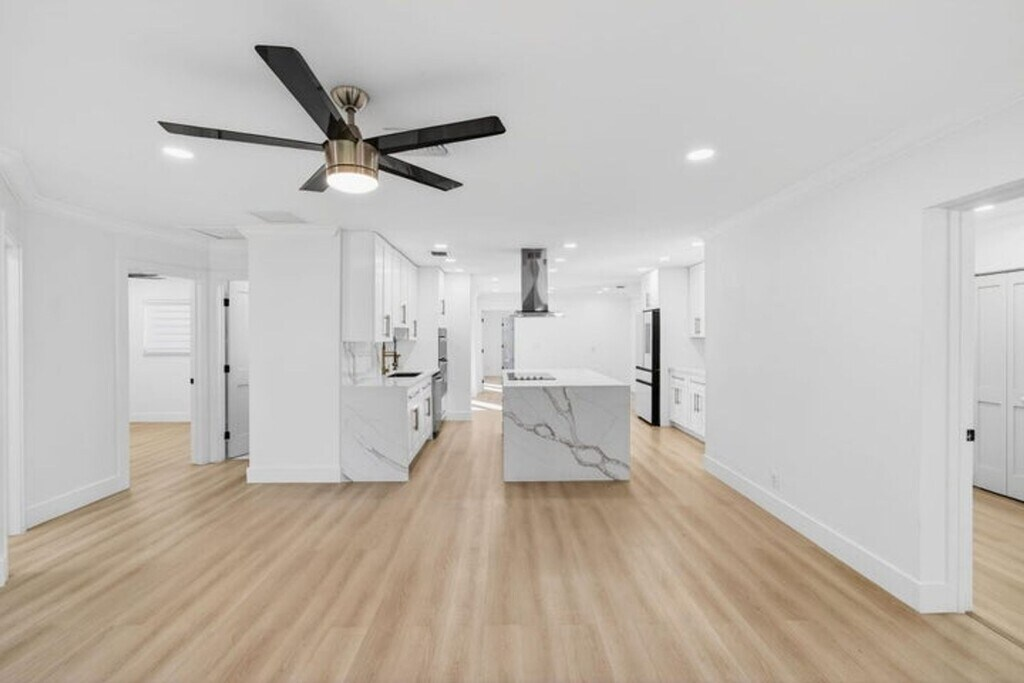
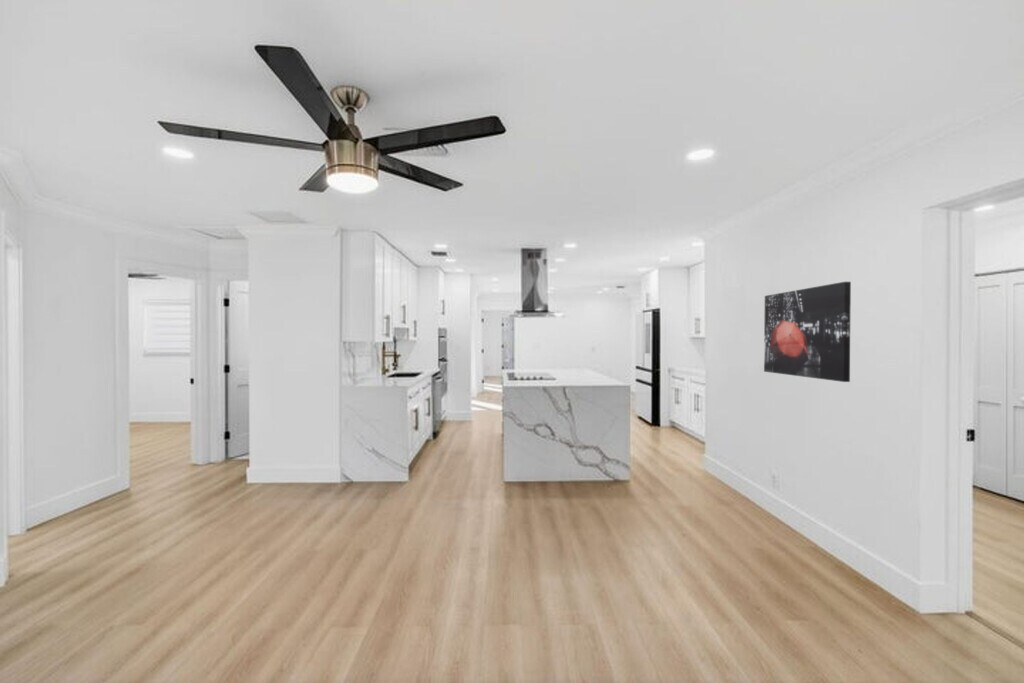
+ wall art [763,281,852,383]
